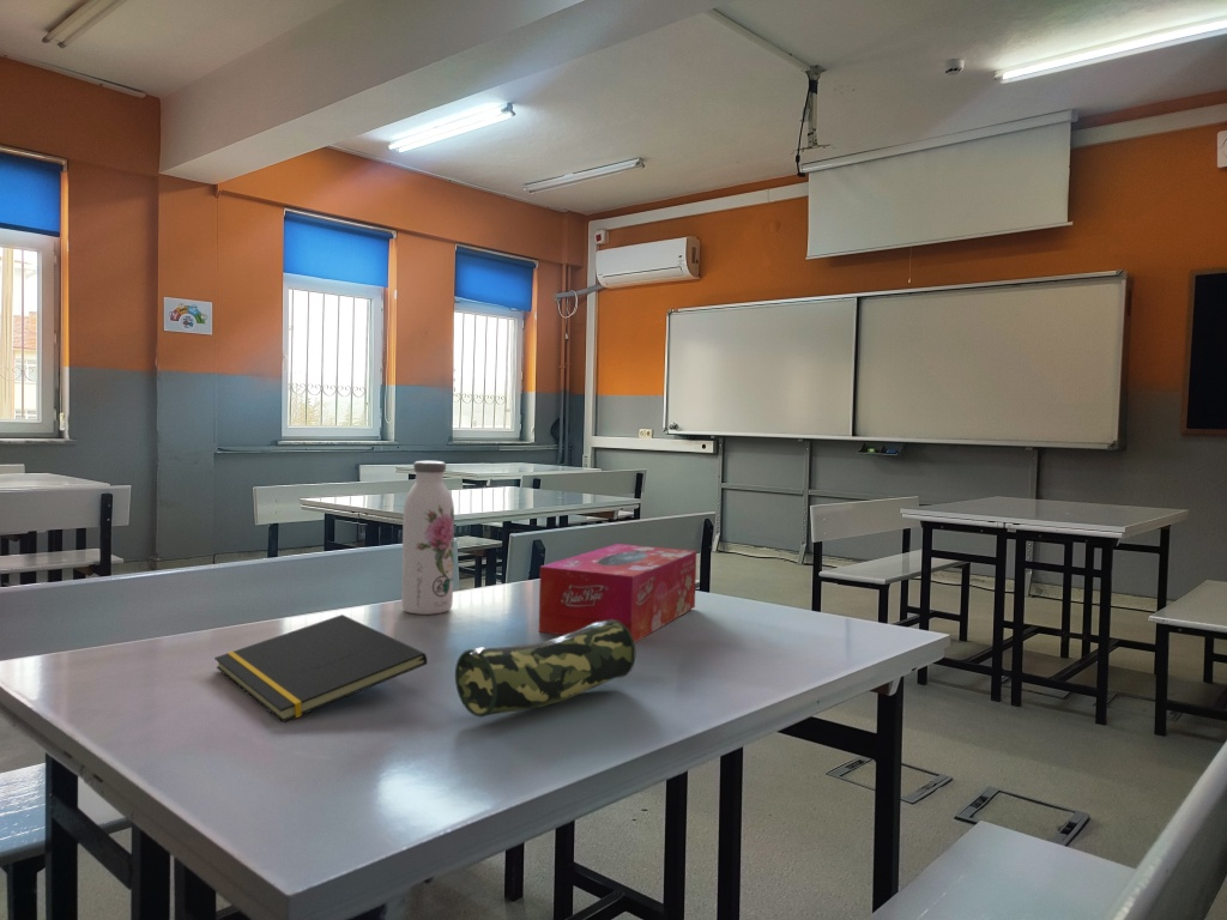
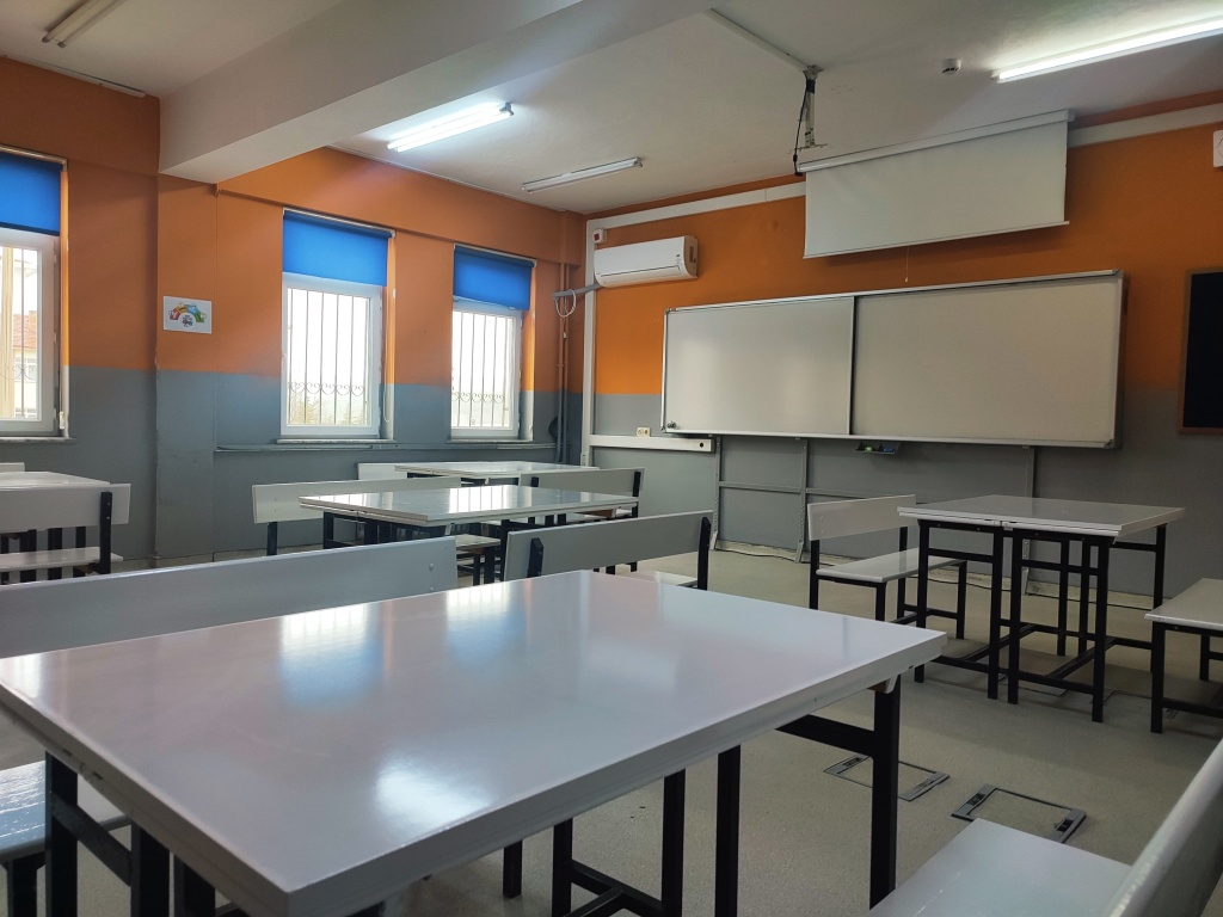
- pencil case [454,619,636,718]
- water bottle [400,460,455,616]
- notepad [213,613,428,724]
- tissue box [538,543,697,643]
